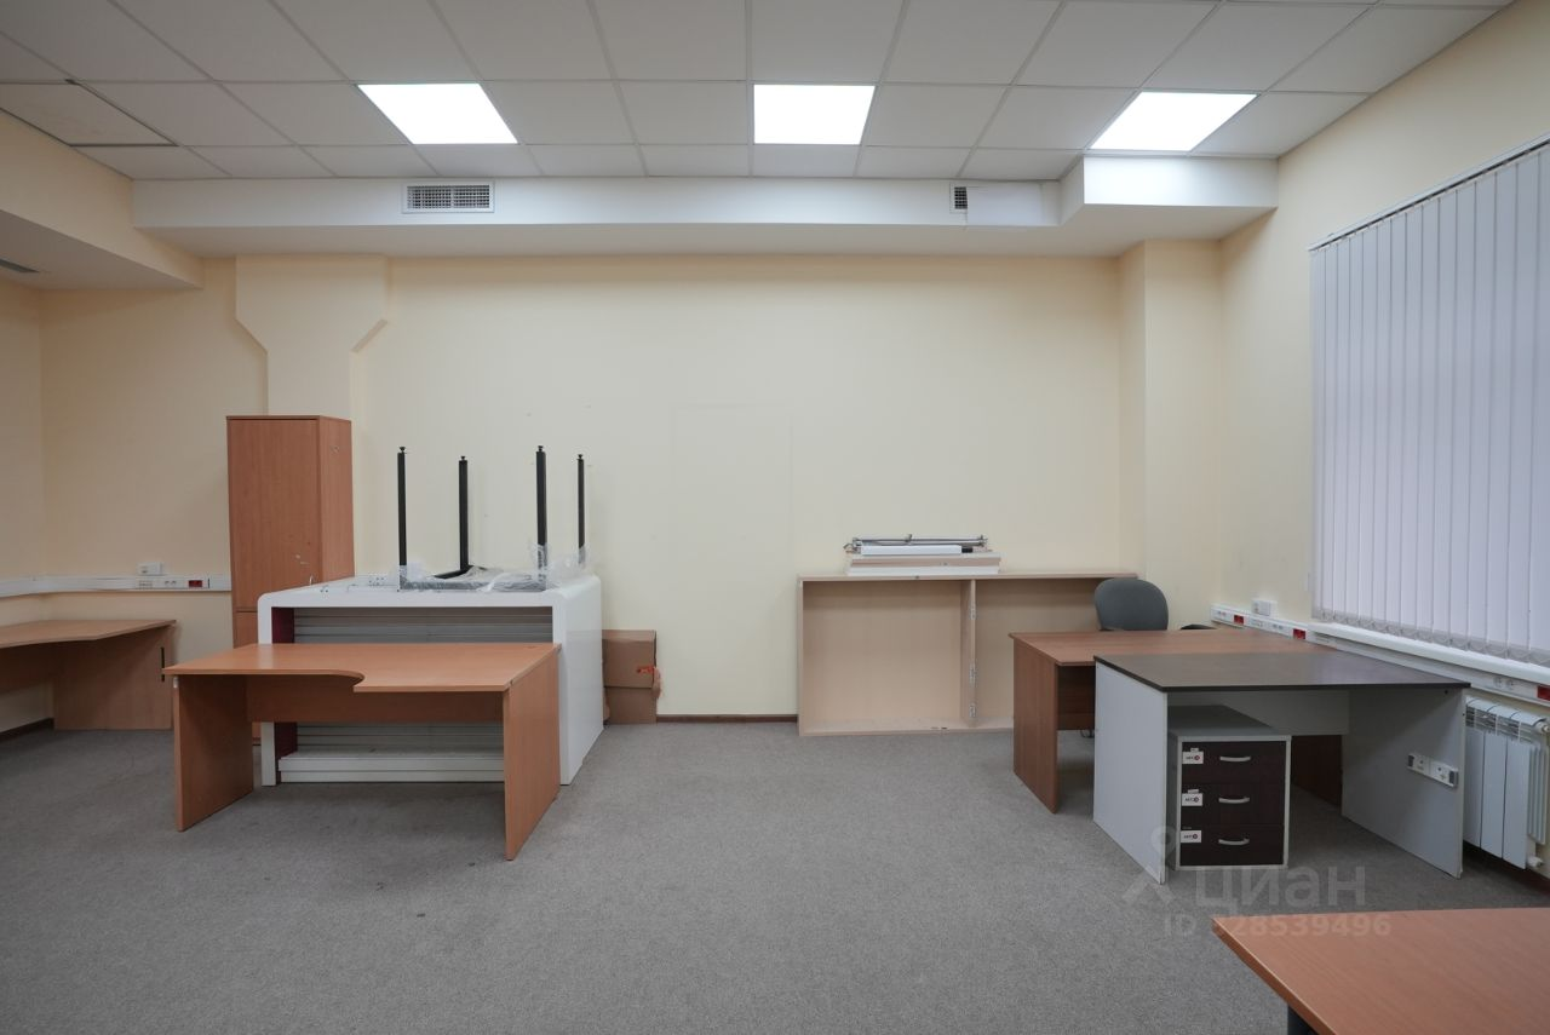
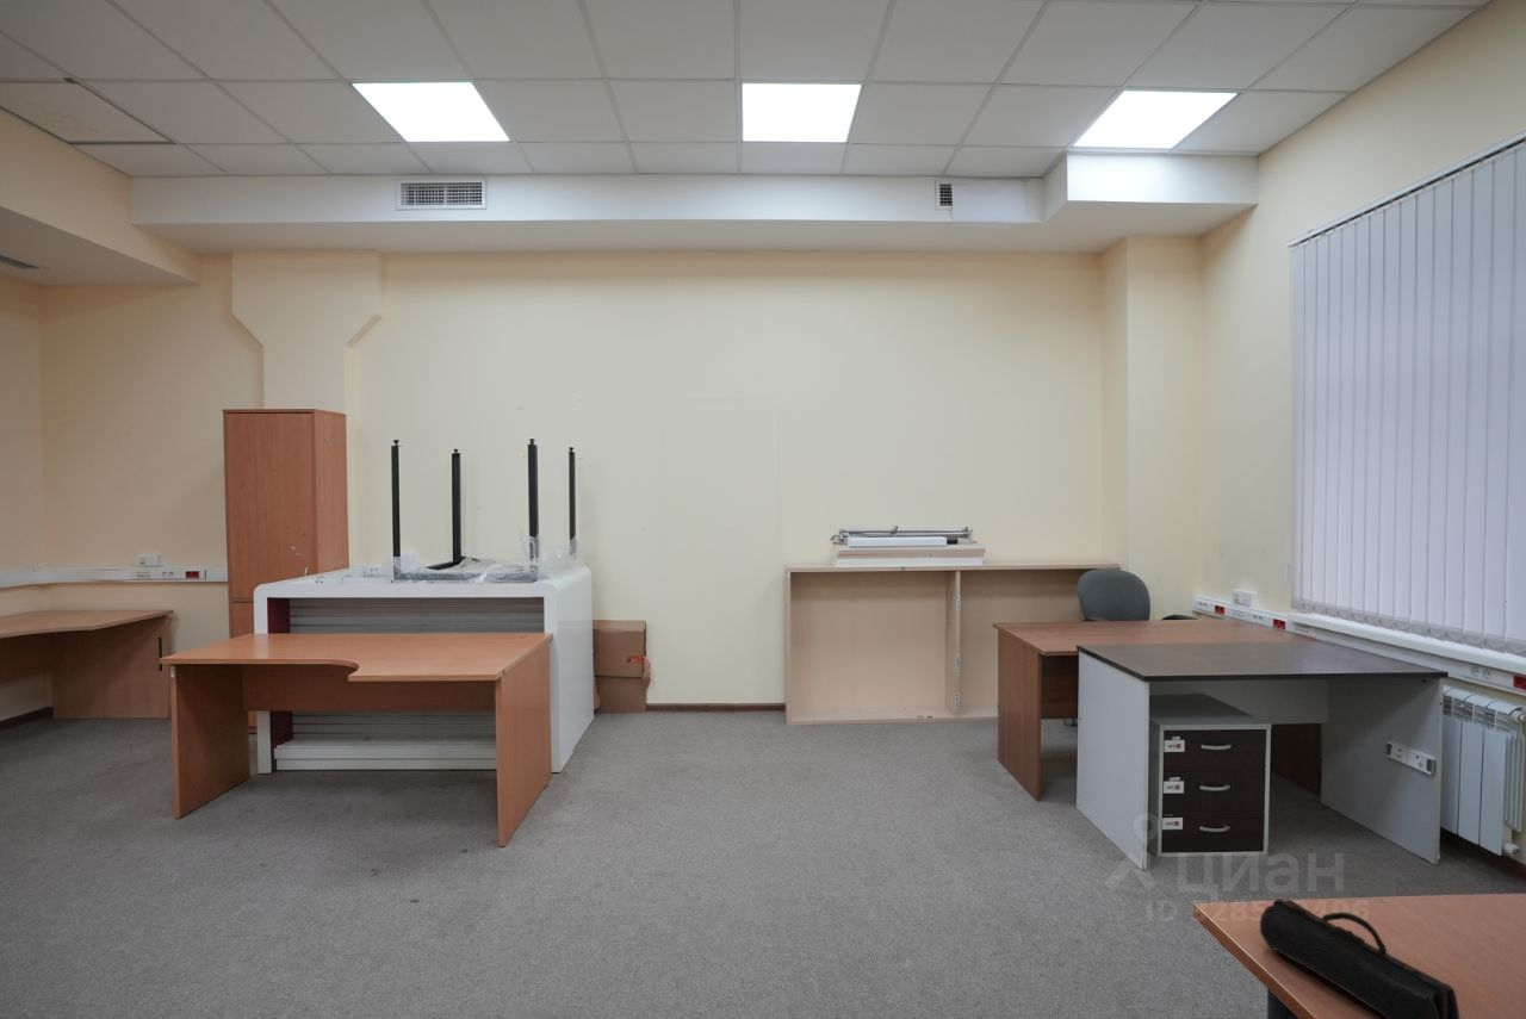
+ pencil case [1259,897,1462,1019]
